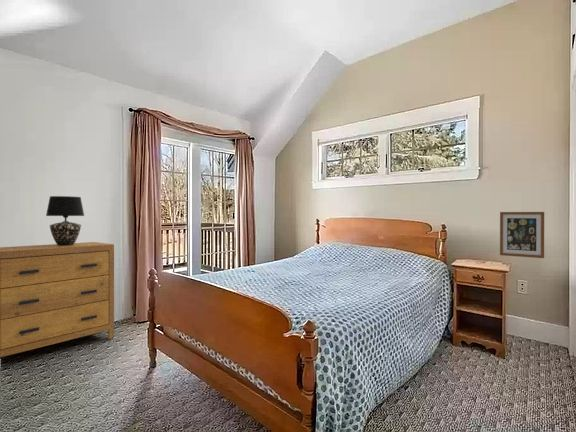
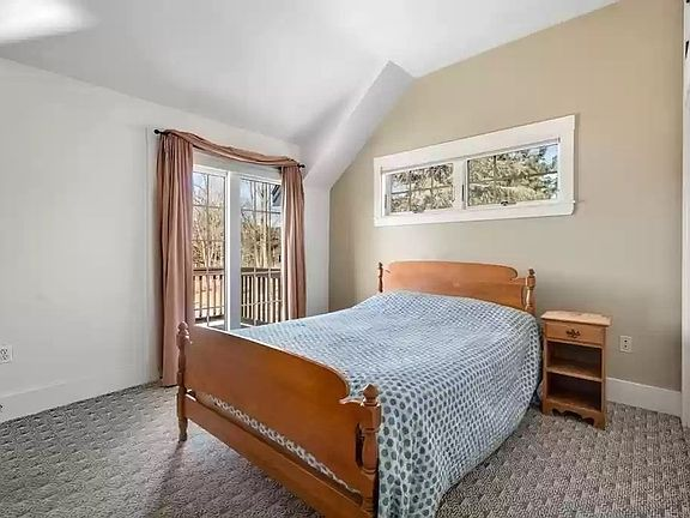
- wall art [499,211,545,259]
- table lamp [45,195,85,246]
- dresser [0,241,115,358]
